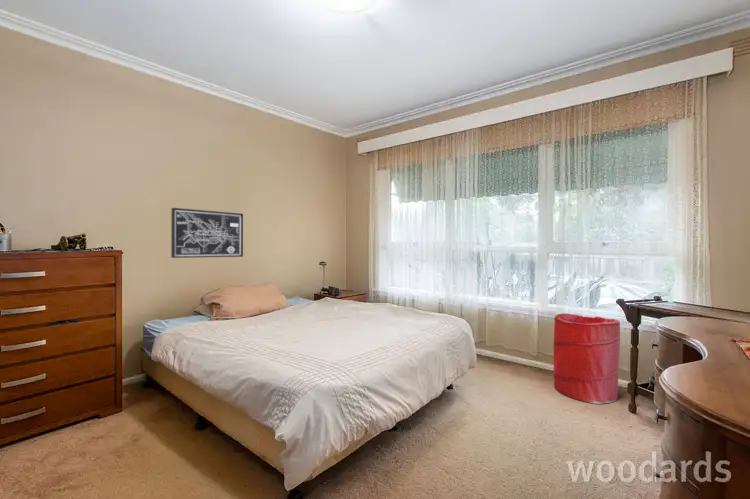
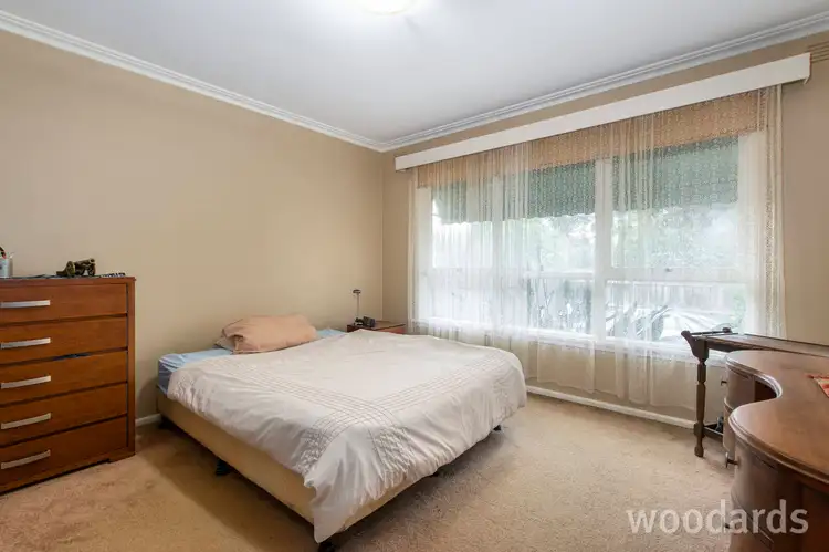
- wall art [170,207,244,259]
- laundry hamper [552,313,621,405]
